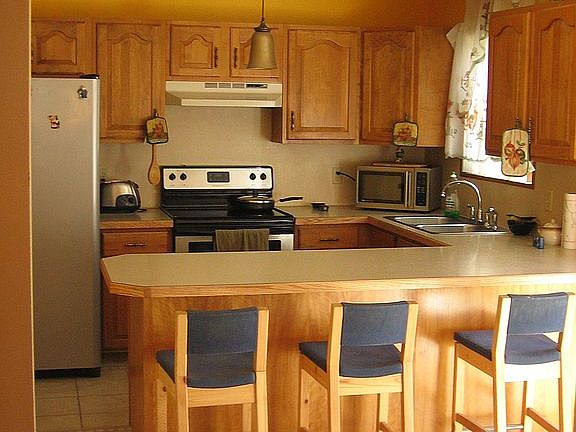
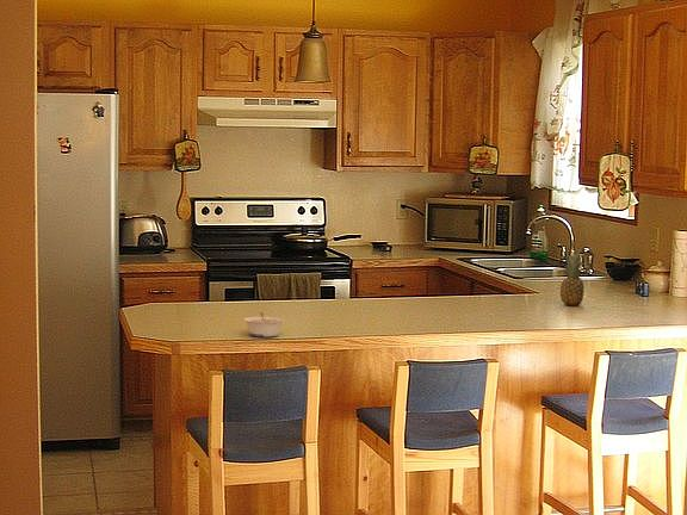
+ fruit [559,252,586,306]
+ legume [242,311,286,339]
